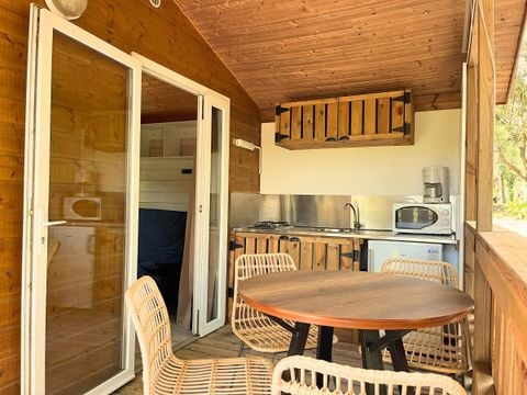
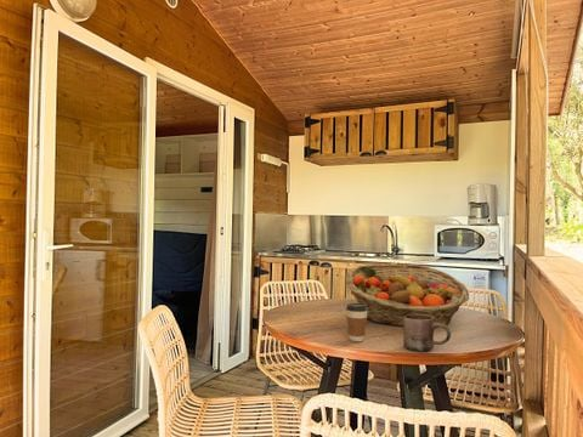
+ mug [402,314,452,352]
+ coffee cup [345,302,368,342]
+ fruit basket [345,263,470,328]
